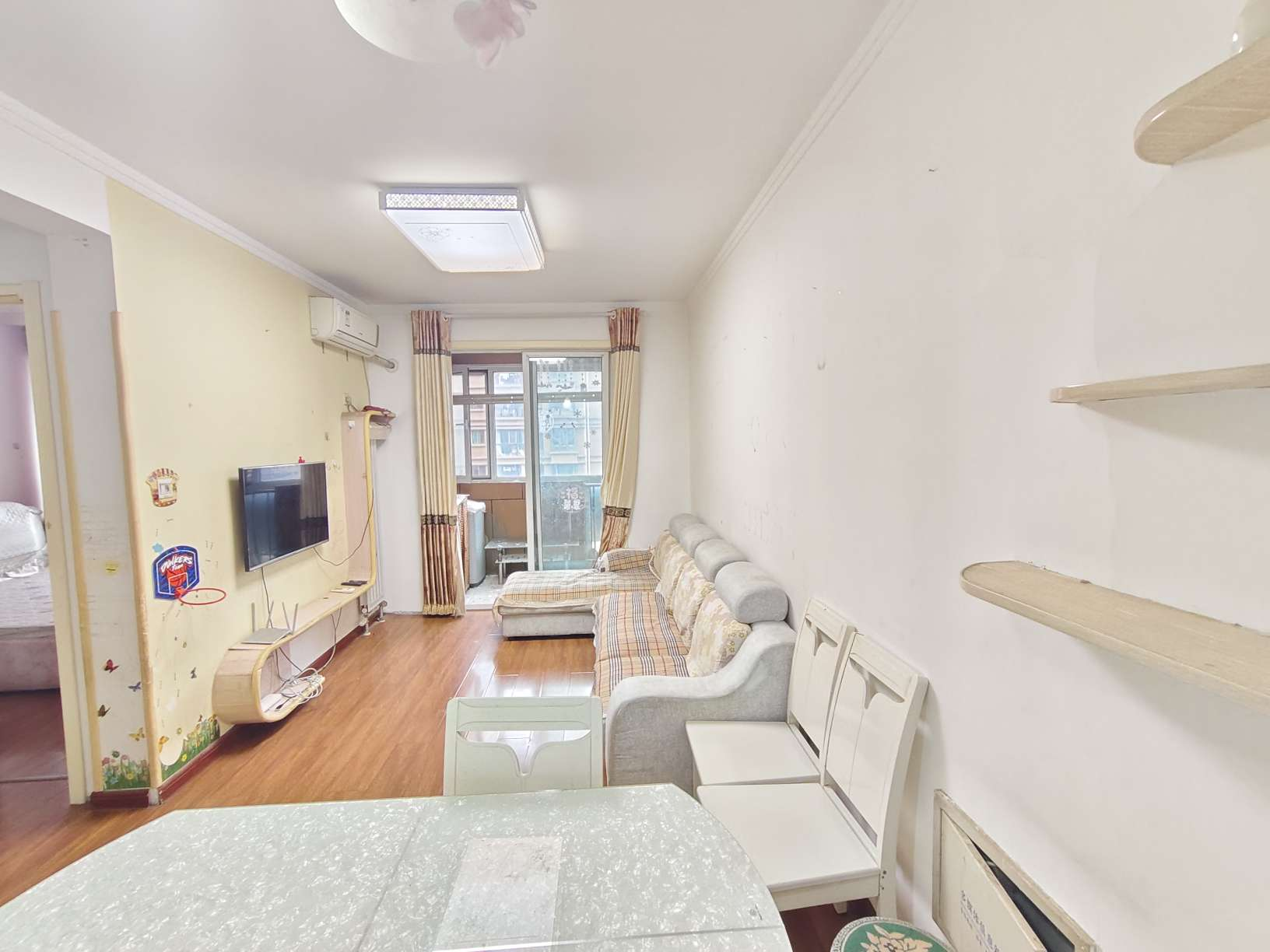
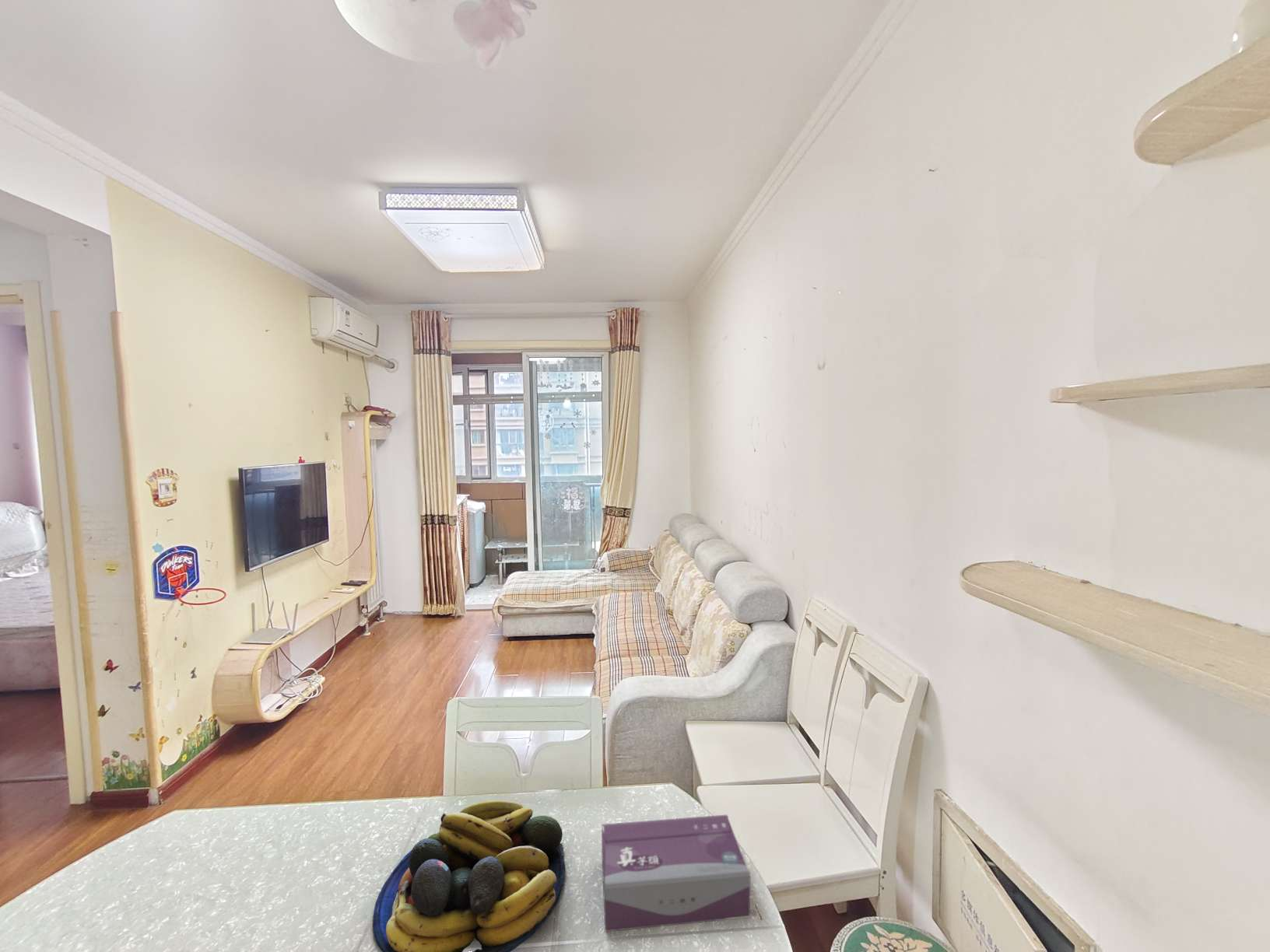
+ fruit bowl [372,800,566,952]
+ tissue box [601,814,751,933]
